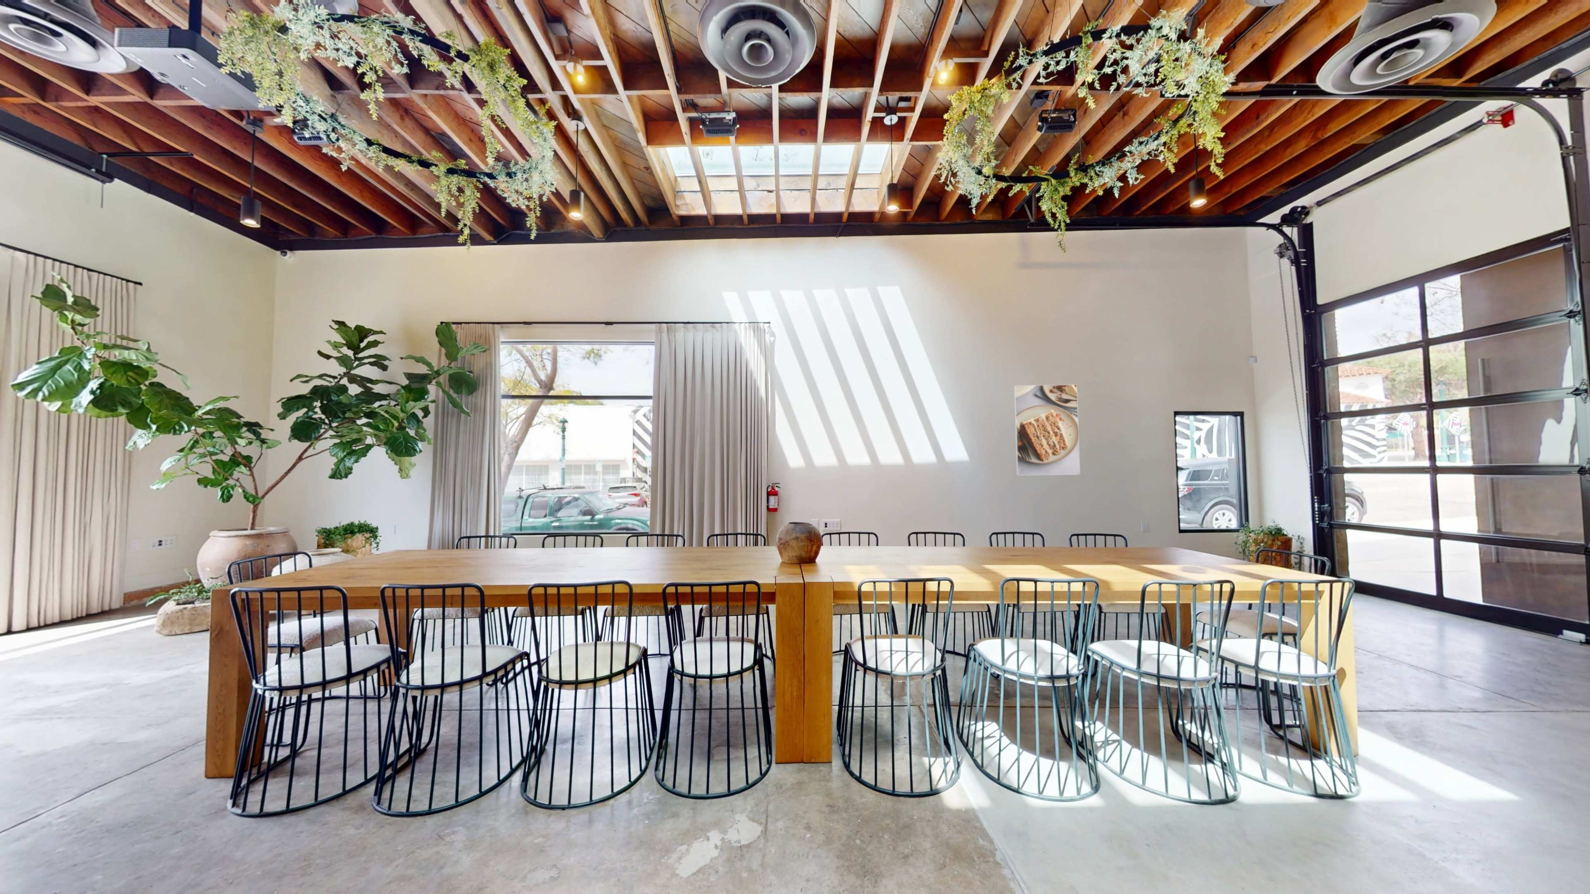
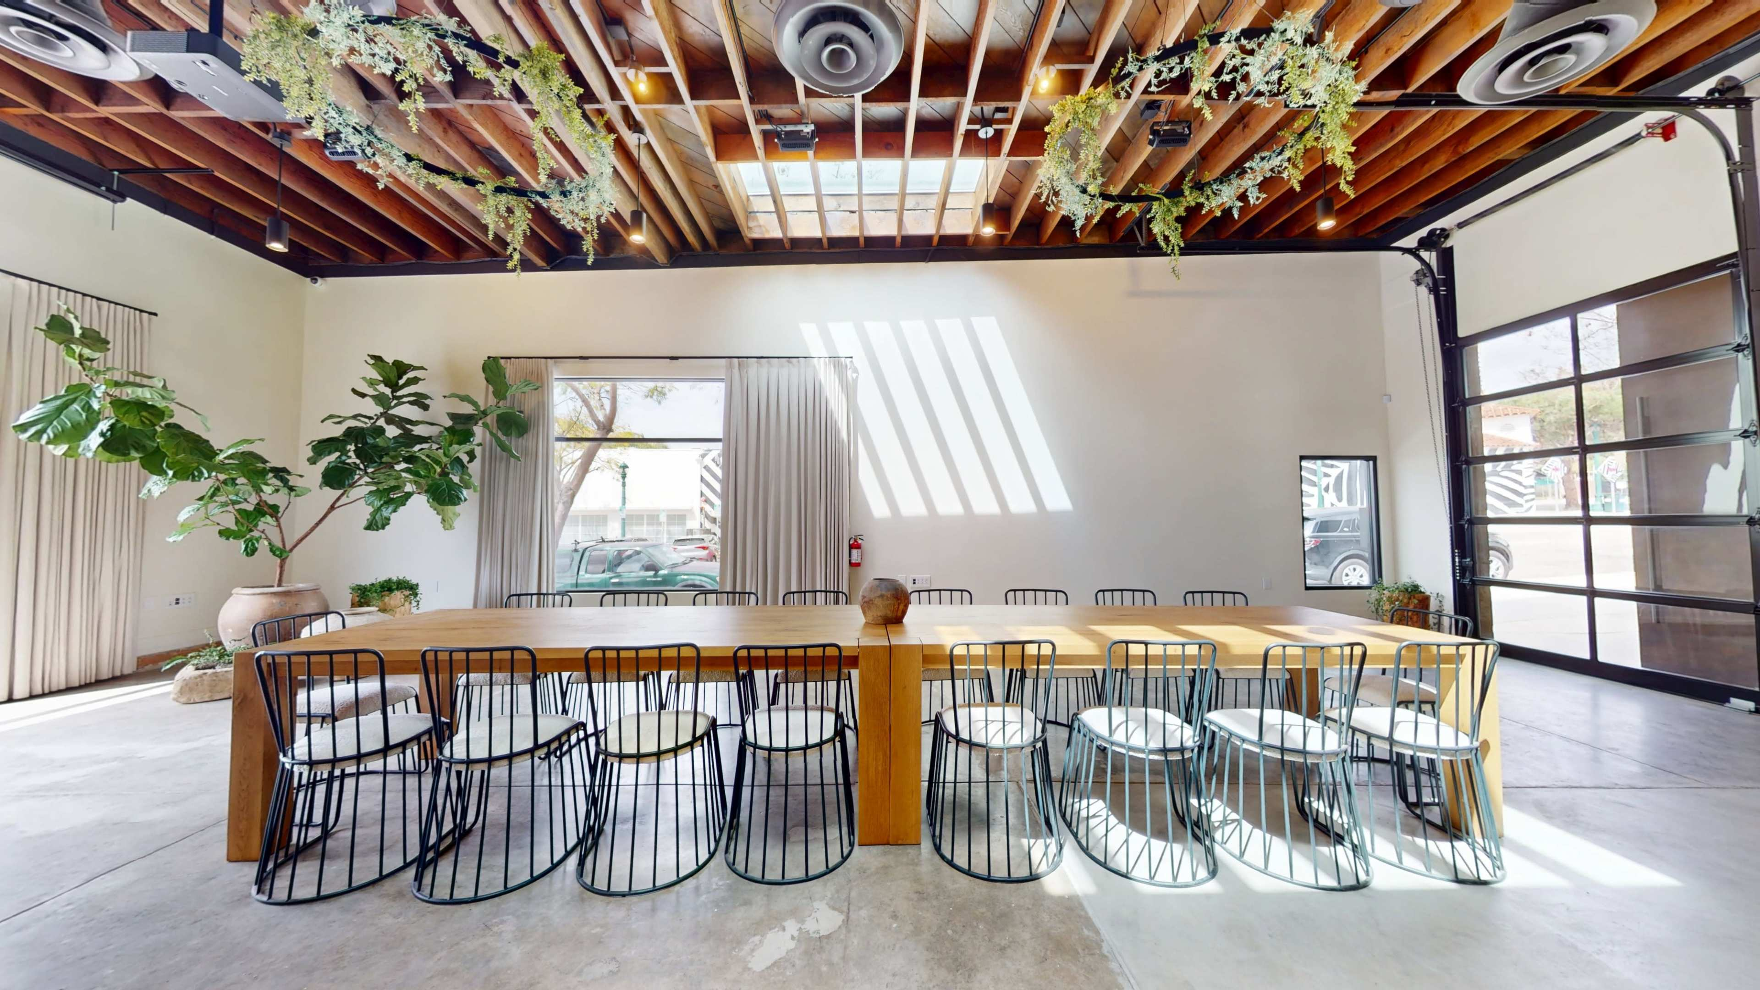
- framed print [1013,384,1081,476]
